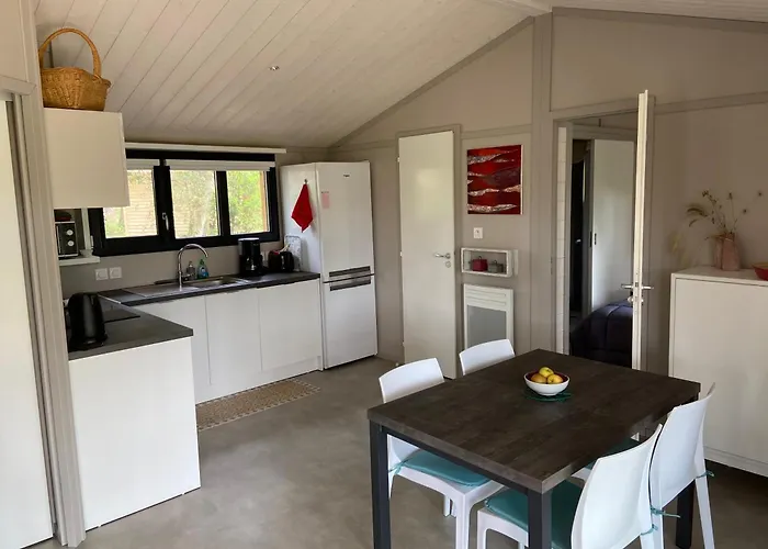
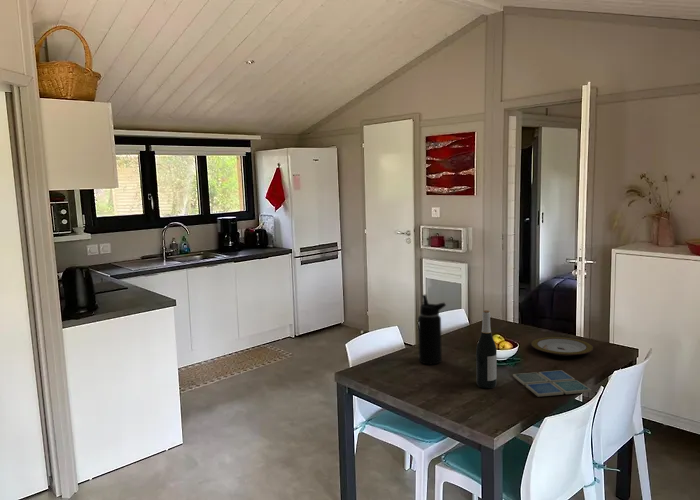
+ wine bottle [475,309,498,389]
+ plate [530,336,594,357]
+ drink coaster [512,369,592,398]
+ water bottle [417,293,447,365]
